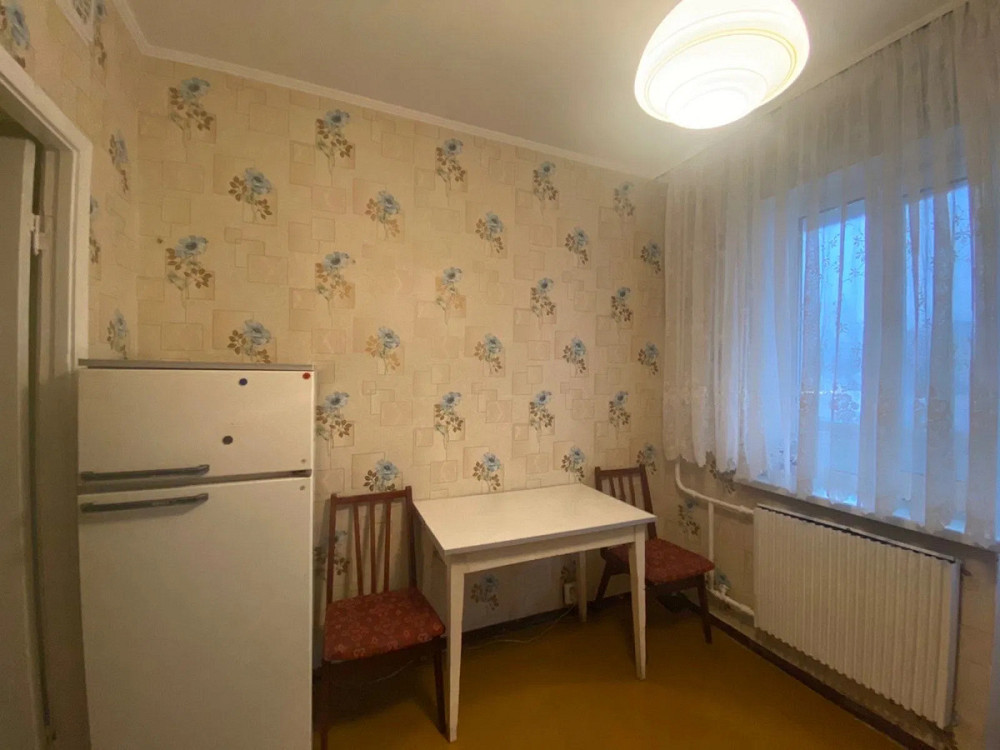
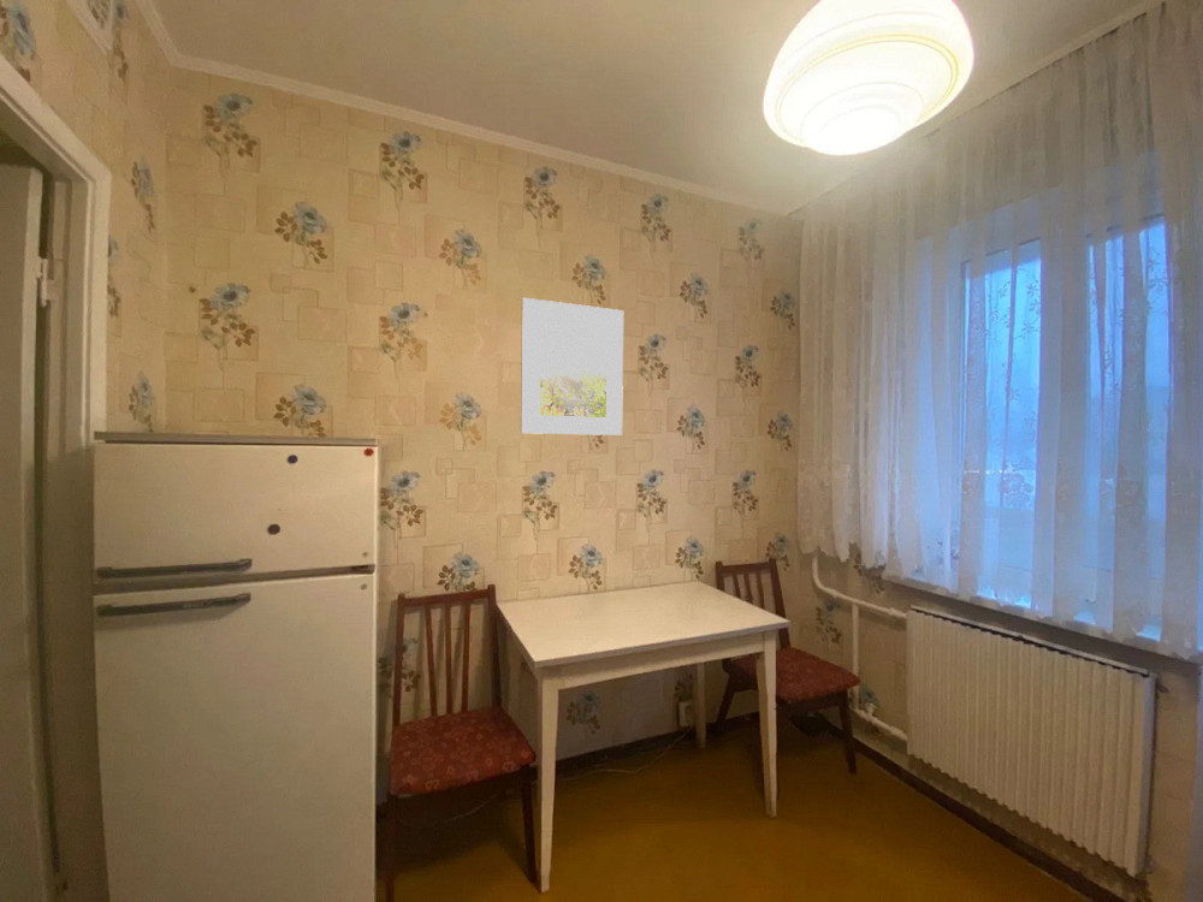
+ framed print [520,297,624,437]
